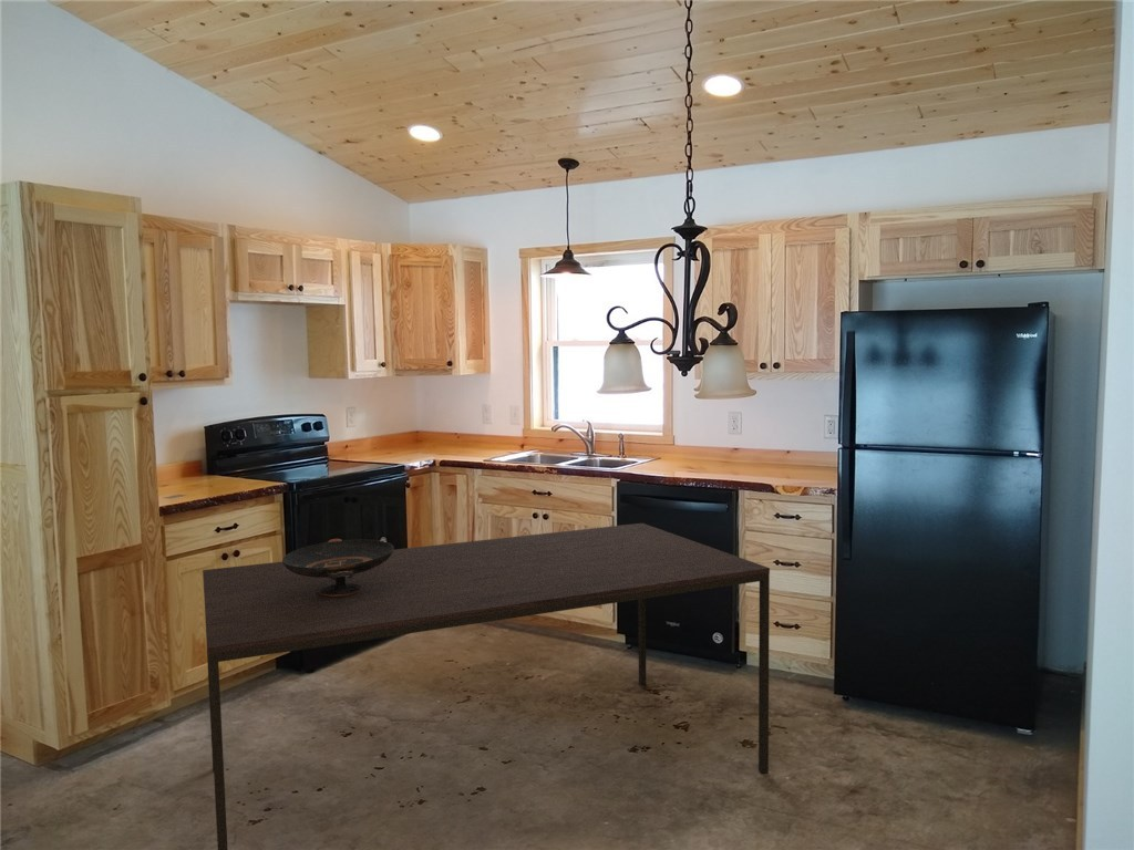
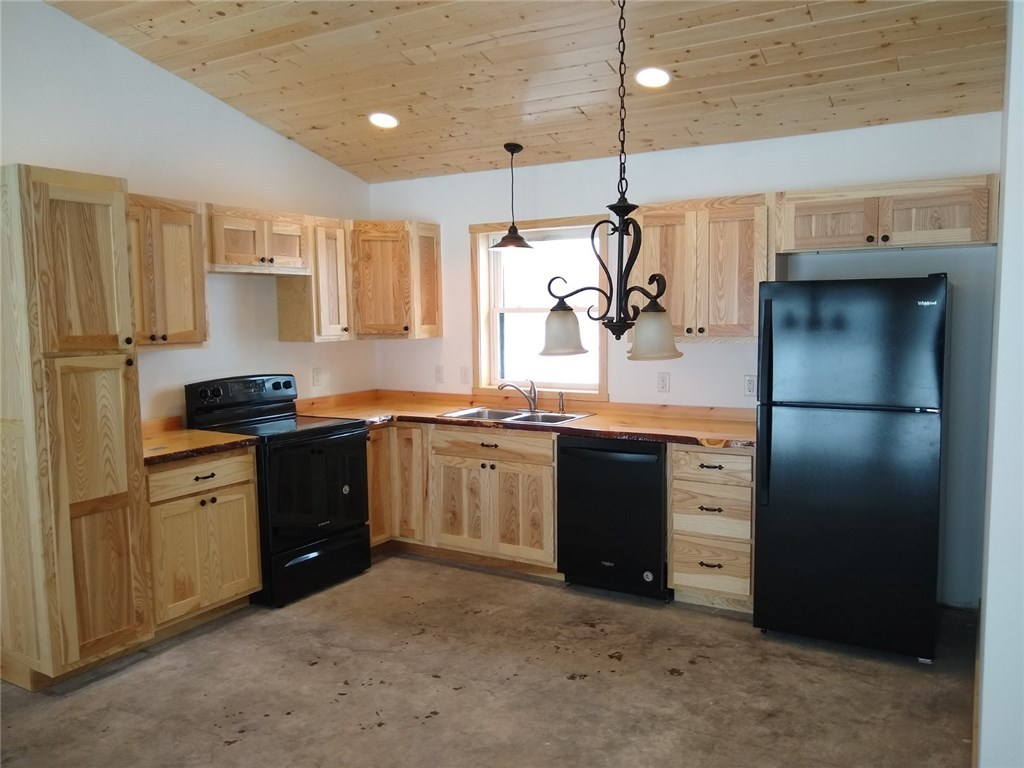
- dining table [202,522,771,850]
- decorative bowl [281,538,395,597]
